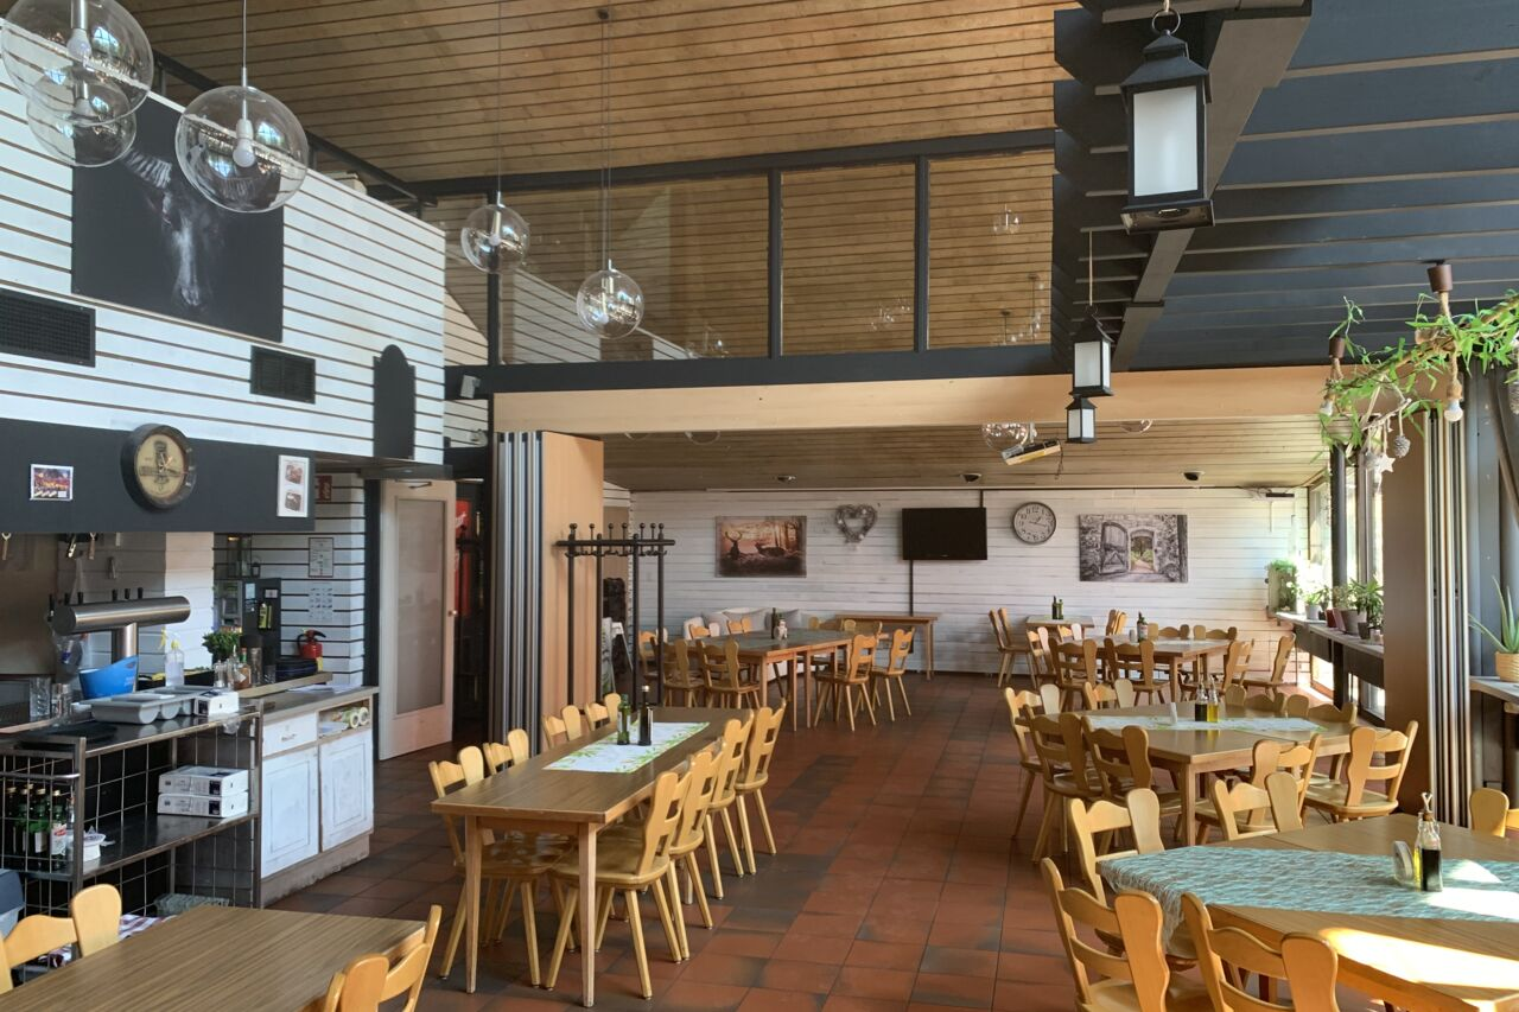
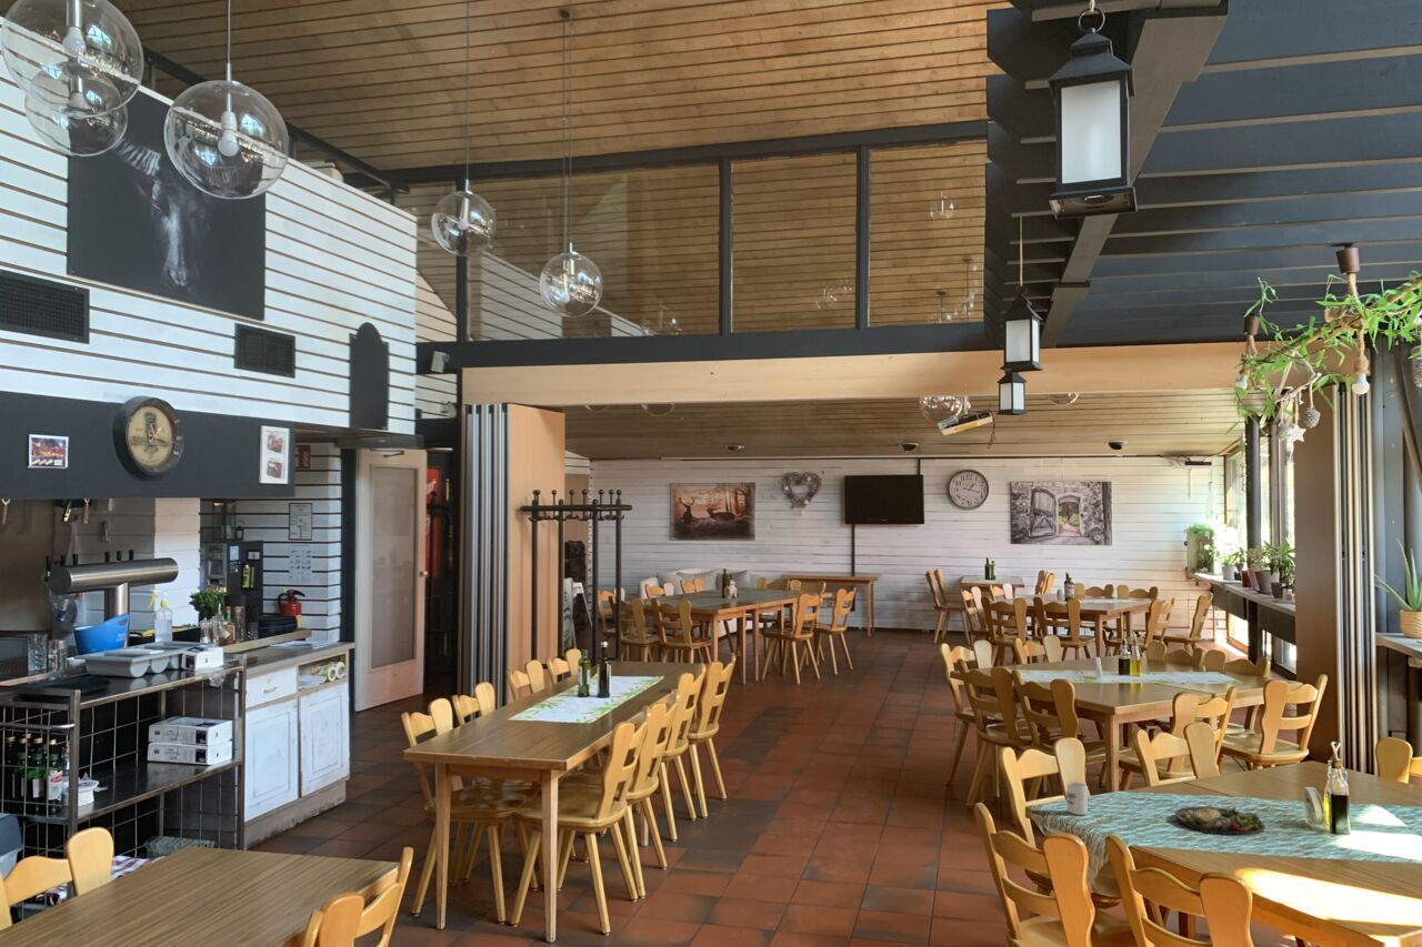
+ cup [1065,782,1089,816]
+ dinner plate [1174,806,1265,836]
